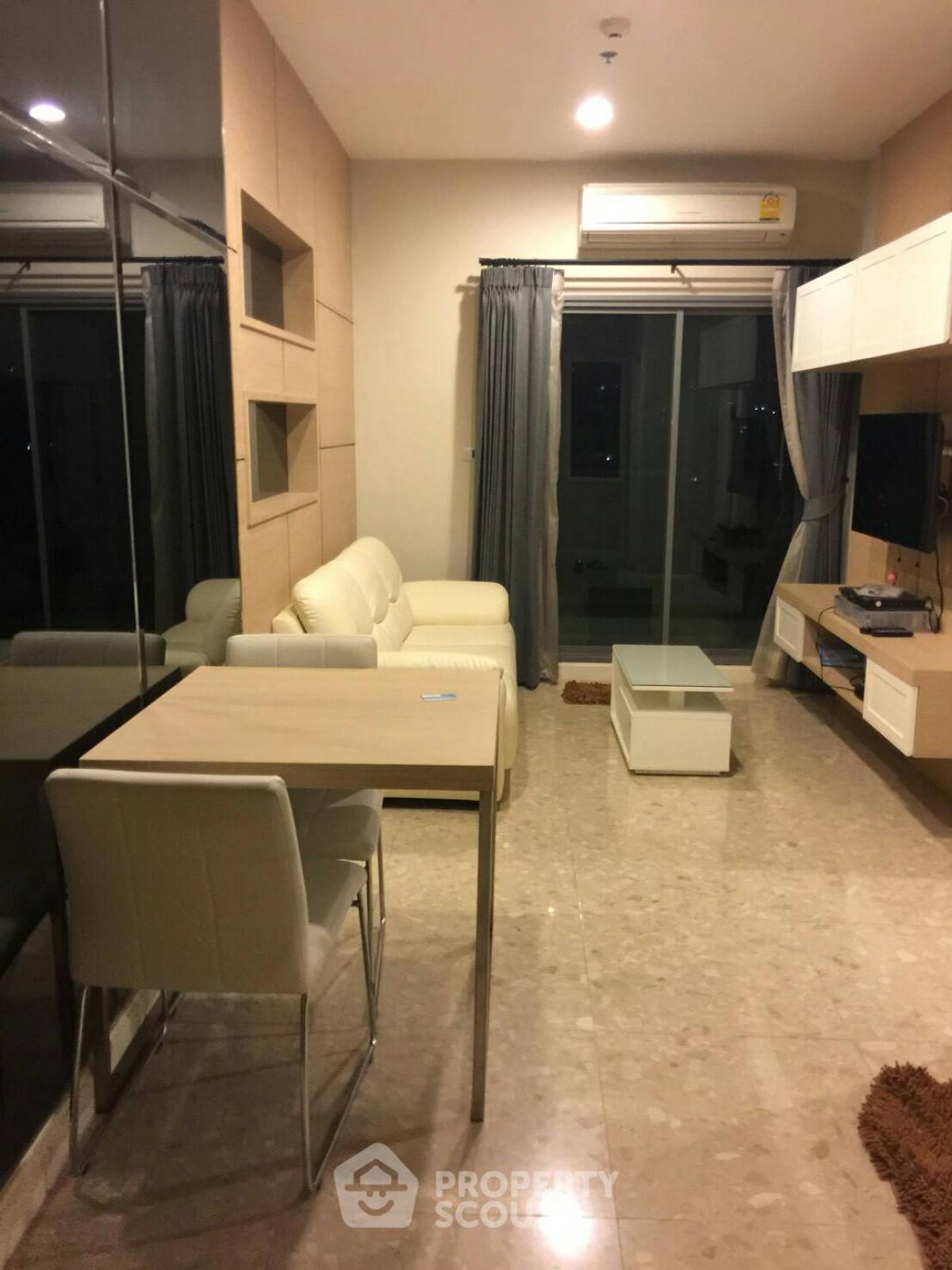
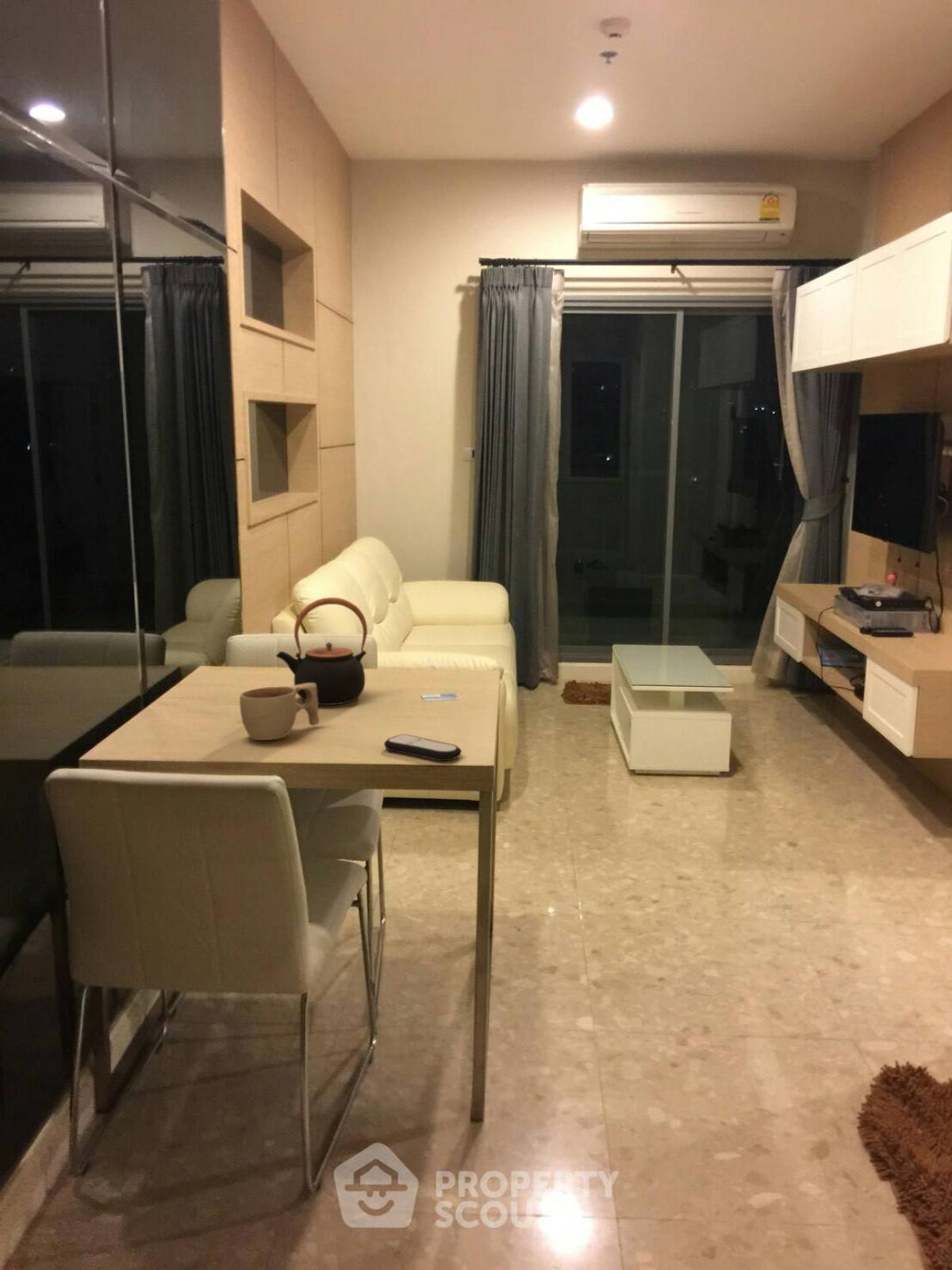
+ teapot [275,597,368,706]
+ remote control [383,734,463,762]
+ cup [239,683,321,741]
